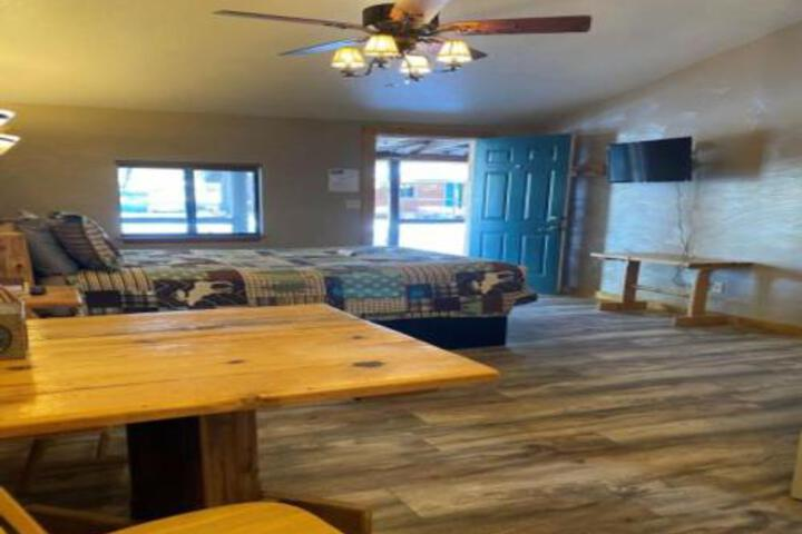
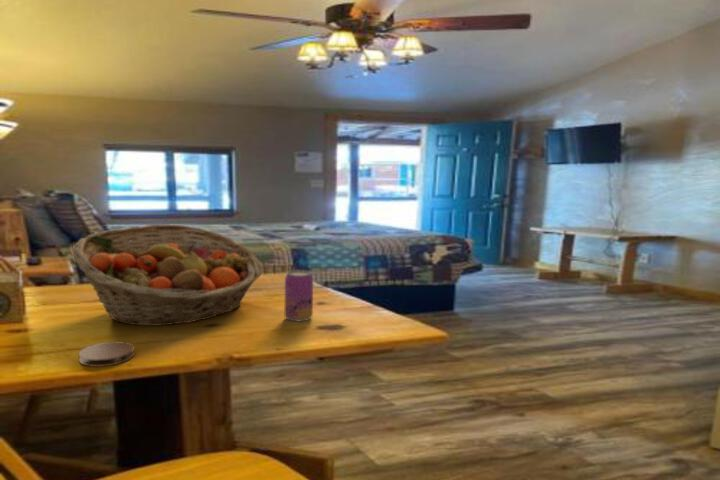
+ coaster [78,341,136,368]
+ fruit basket [71,224,263,327]
+ beverage can [284,269,314,322]
